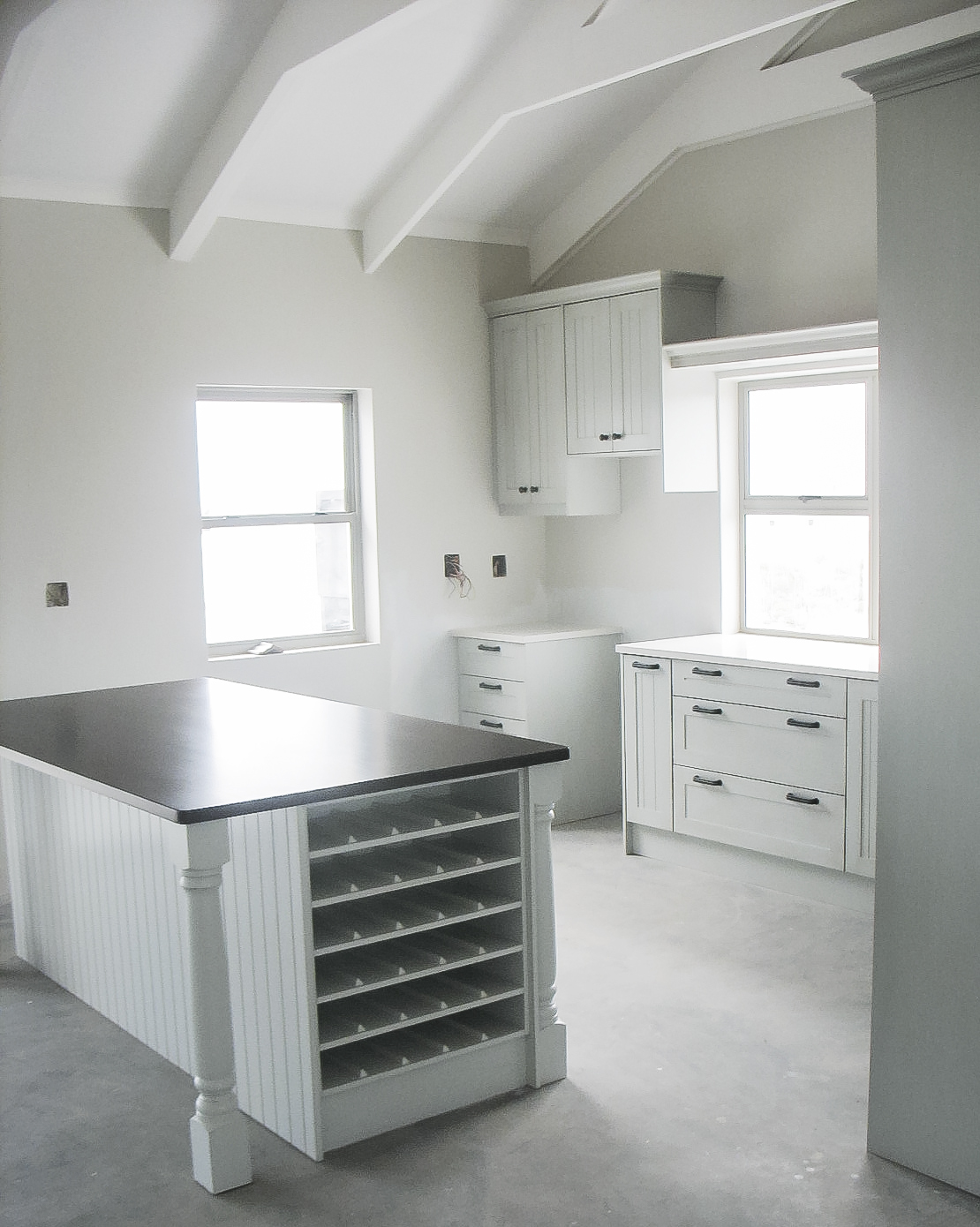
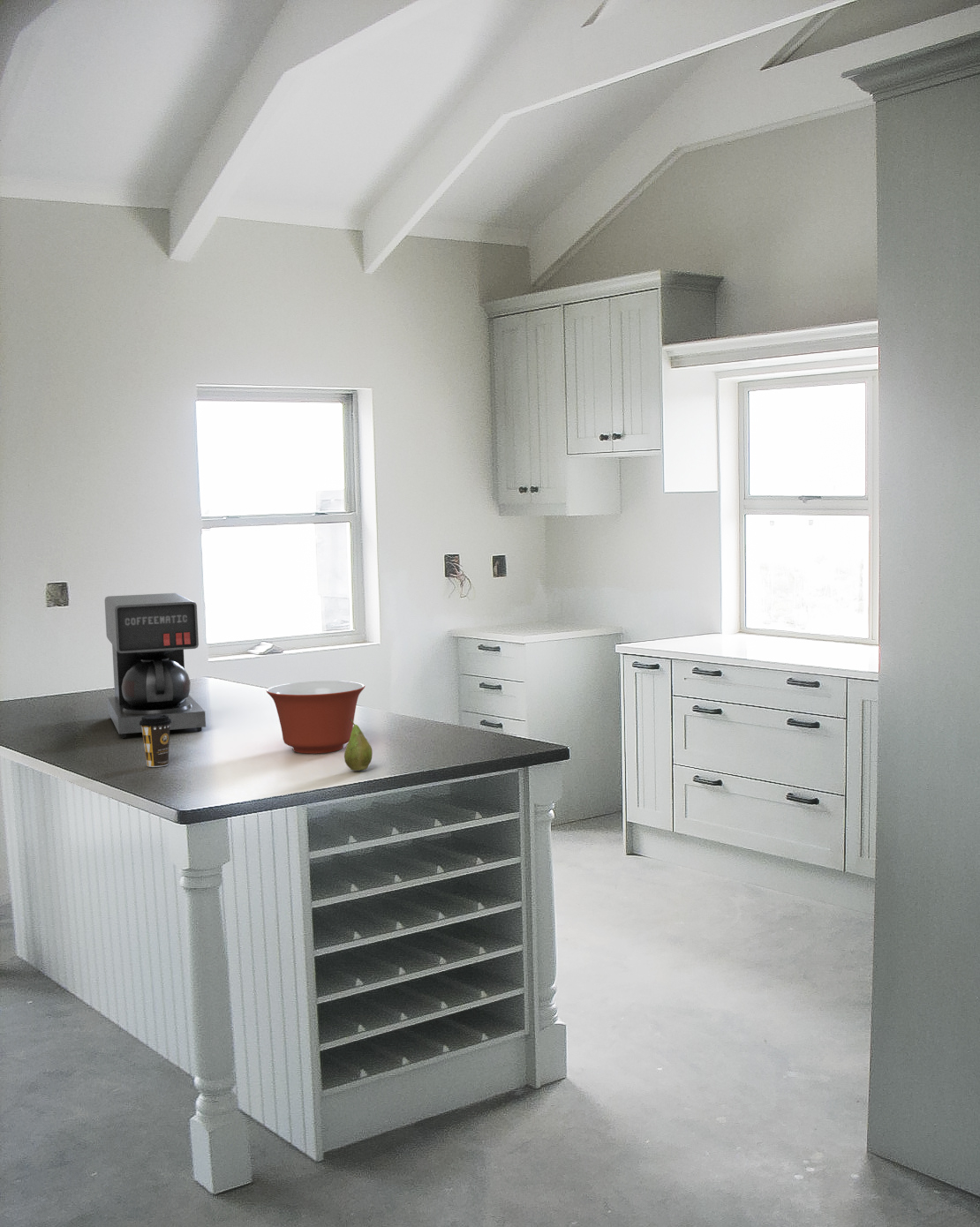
+ fruit [343,719,373,772]
+ coffee cup [139,714,171,768]
+ mixing bowl [266,680,366,755]
+ coffee maker [104,592,207,739]
